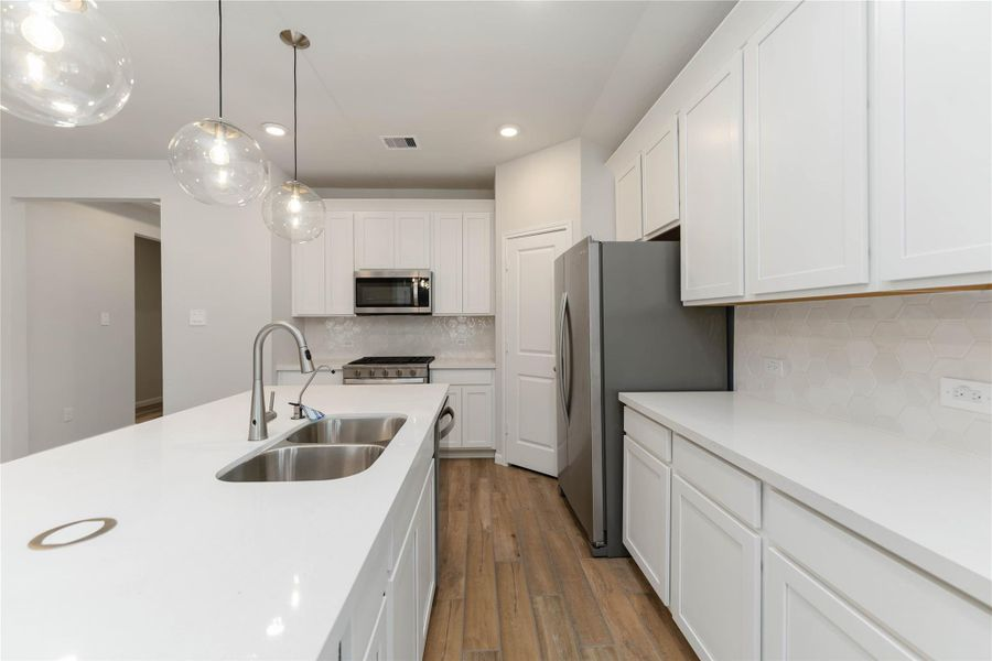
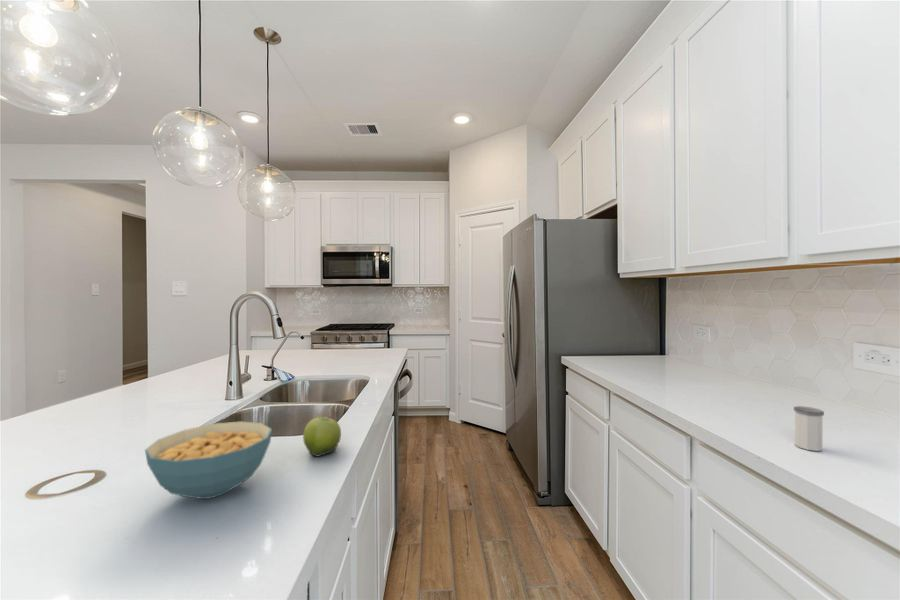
+ fruit [302,415,342,458]
+ salt shaker [793,405,825,452]
+ cereal bowl [144,420,273,500]
